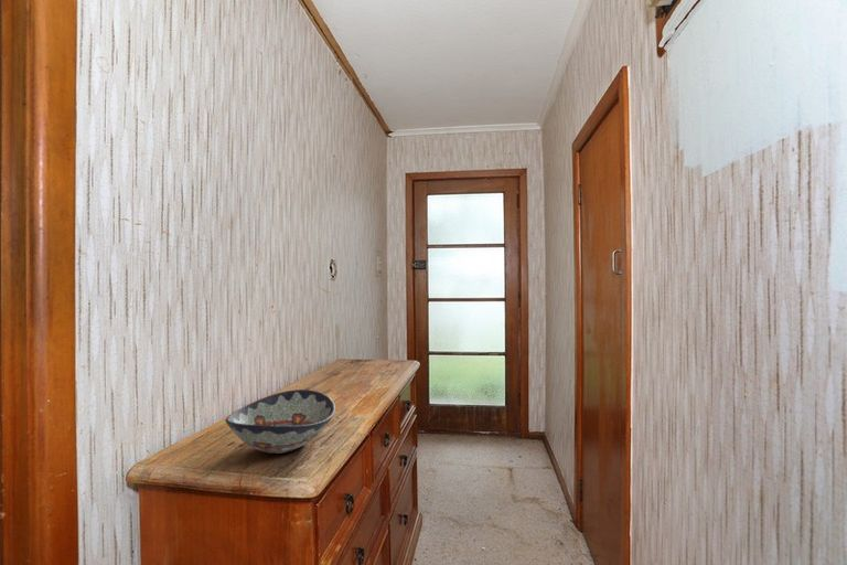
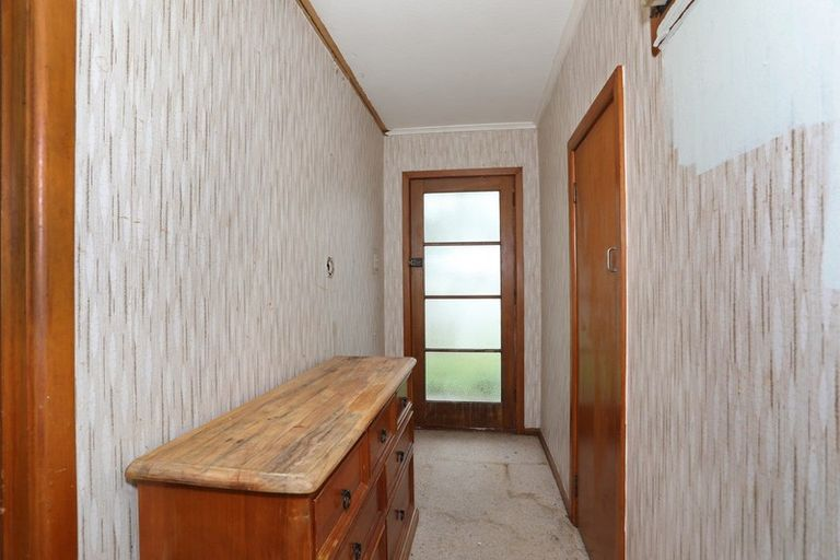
- decorative bowl [224,388,336,455]
